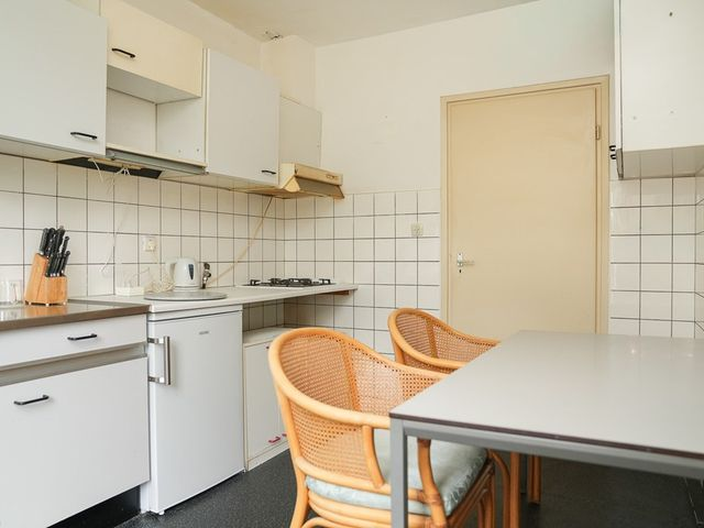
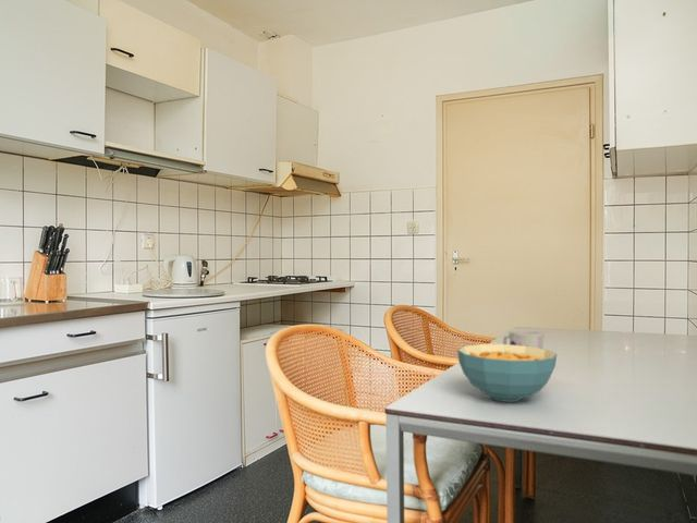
+ mug [502,329,546,349]
+ cereal bowl [456,343,558,403]
